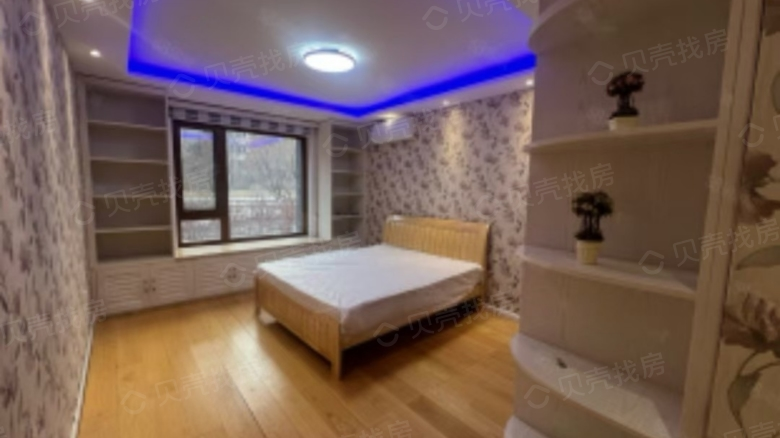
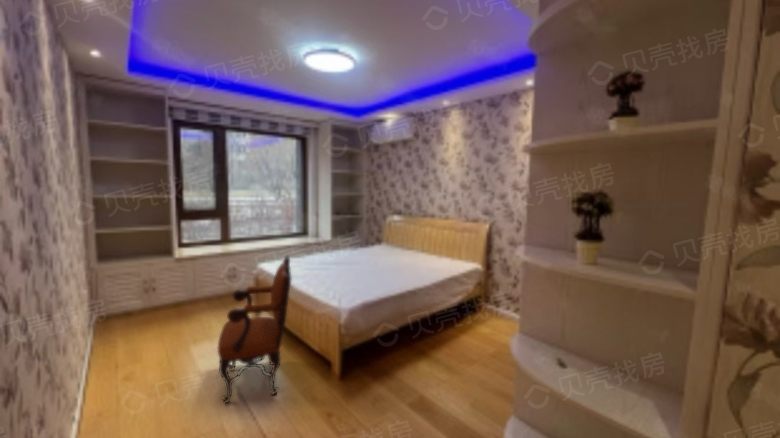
+ armchair [217,254,293,404]
